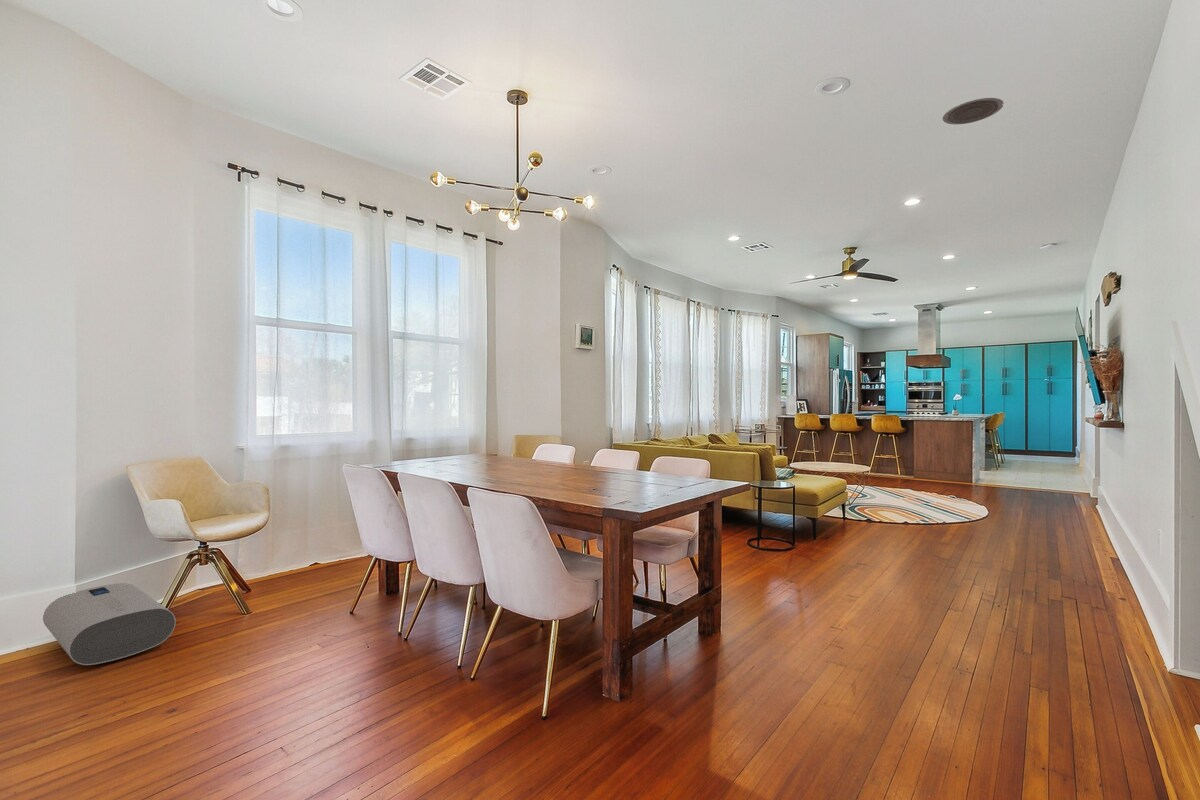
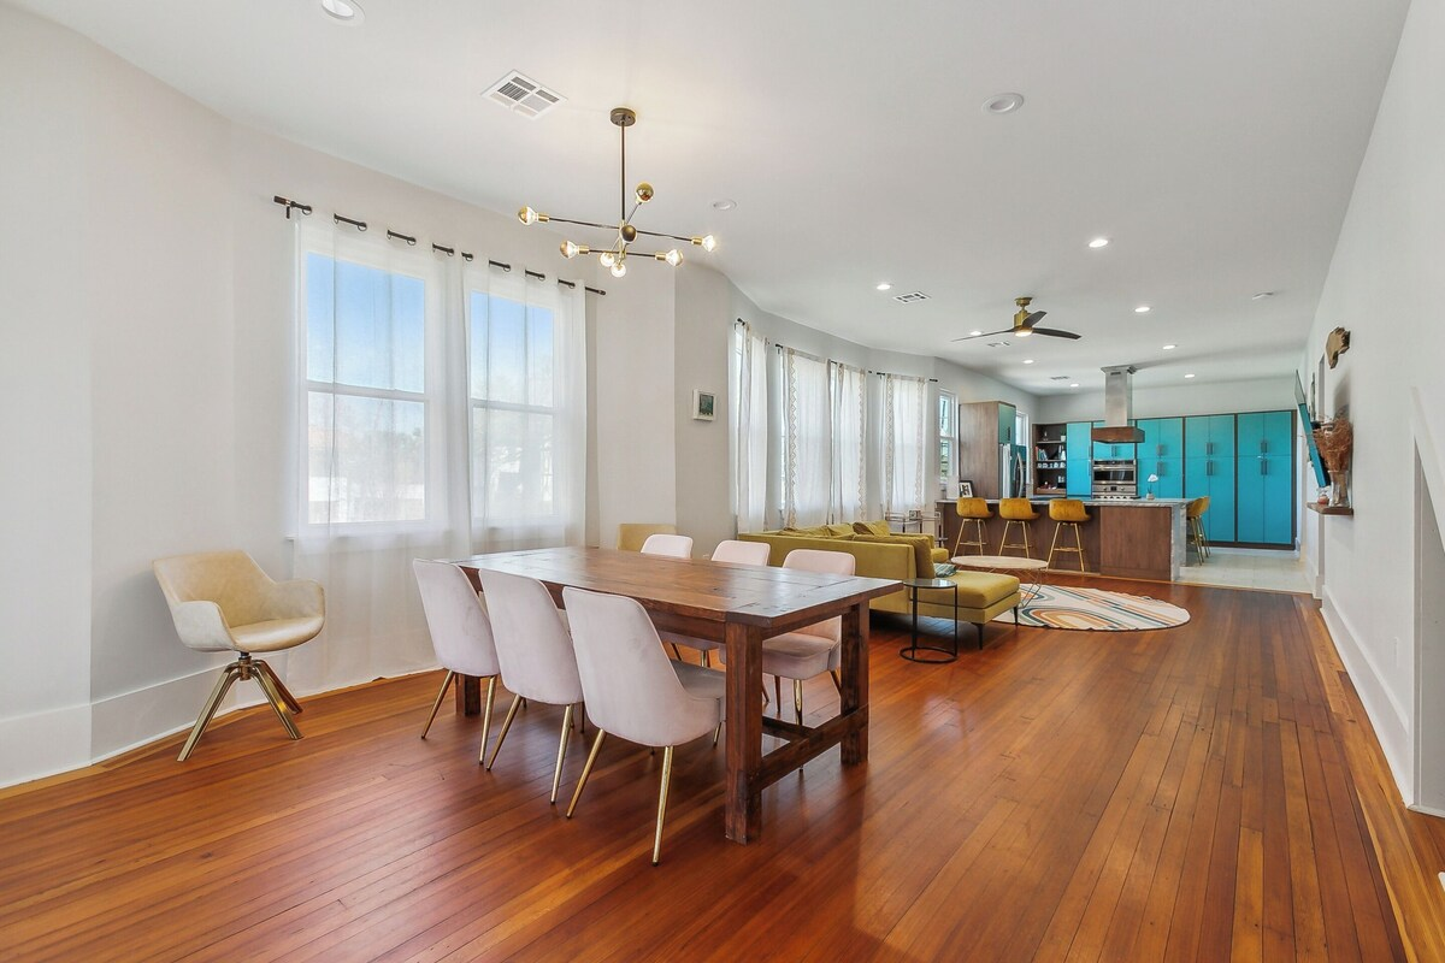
- water heater [42,582,177,666]
- recessed light [942,97,1005,125]
